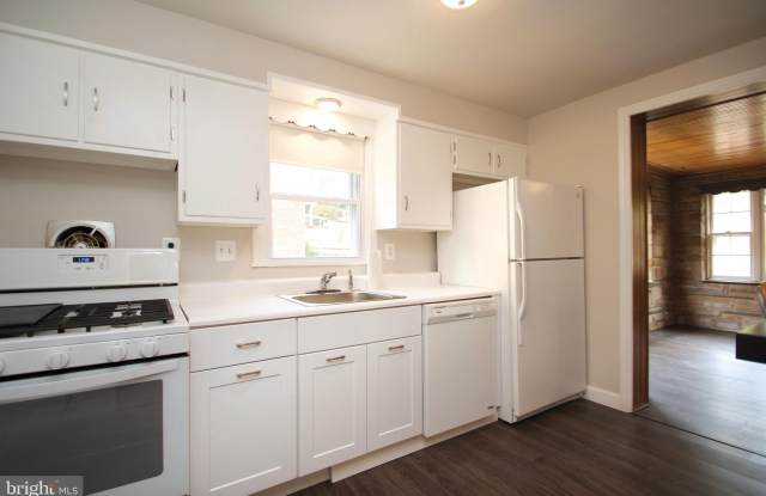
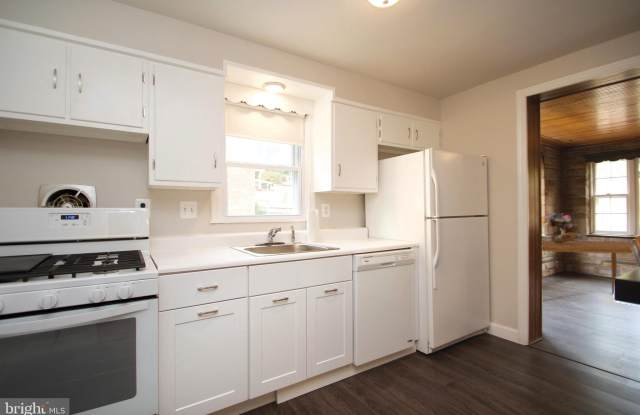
+ dining table [541,239,634,295]
+ bouquet [545,210,583,243]
